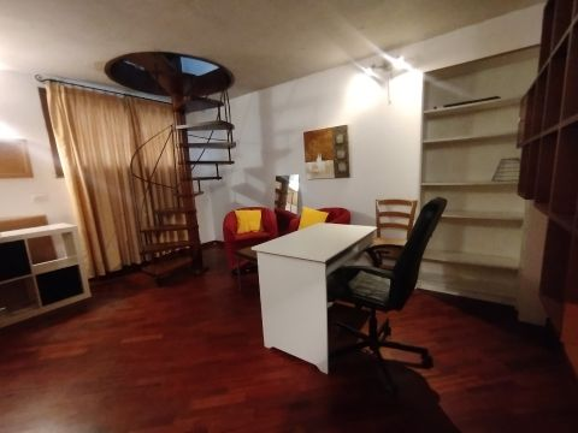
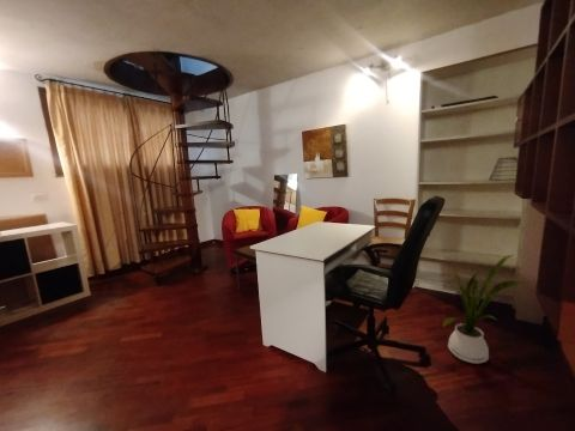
+ house plant [441,254,527,365]
